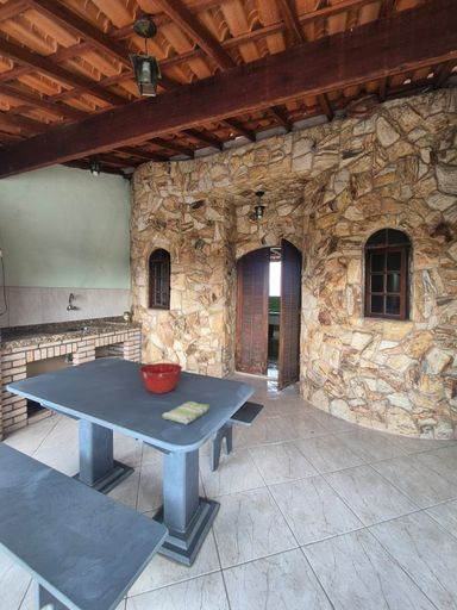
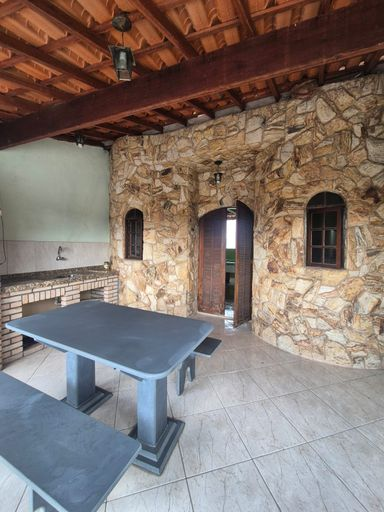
- mixing bowl [138,362,183,394]
- dish towel [162,400,212,425]
